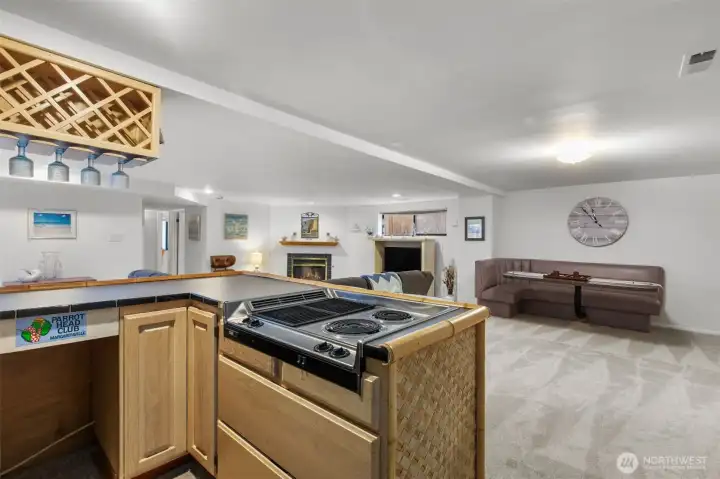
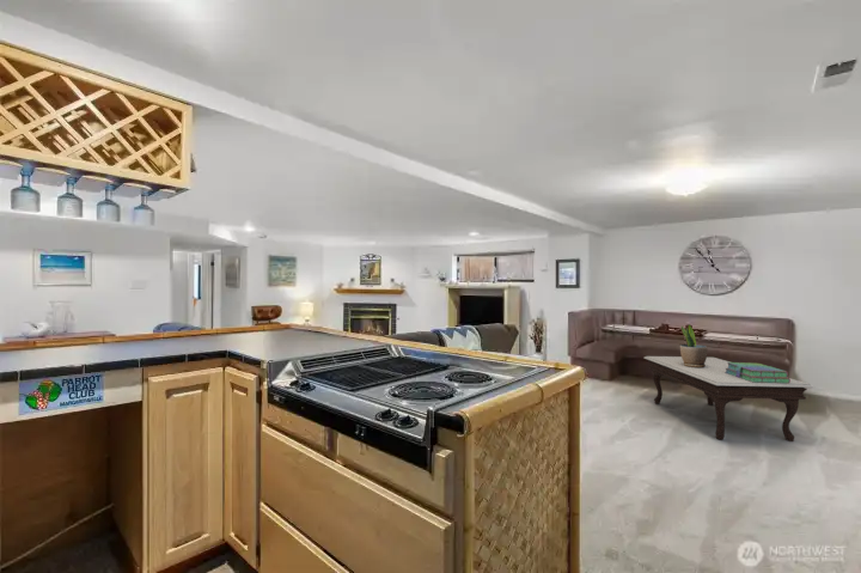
+ coffee table [643,355,816,443]
+ potted plant [679,323,708,367]
+ stack of books [725,361,790,383]
